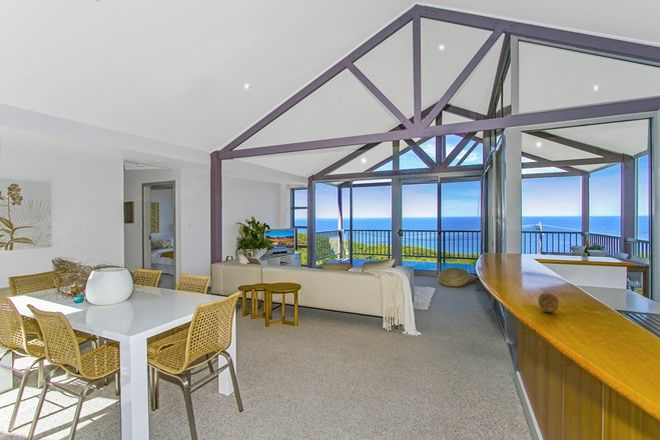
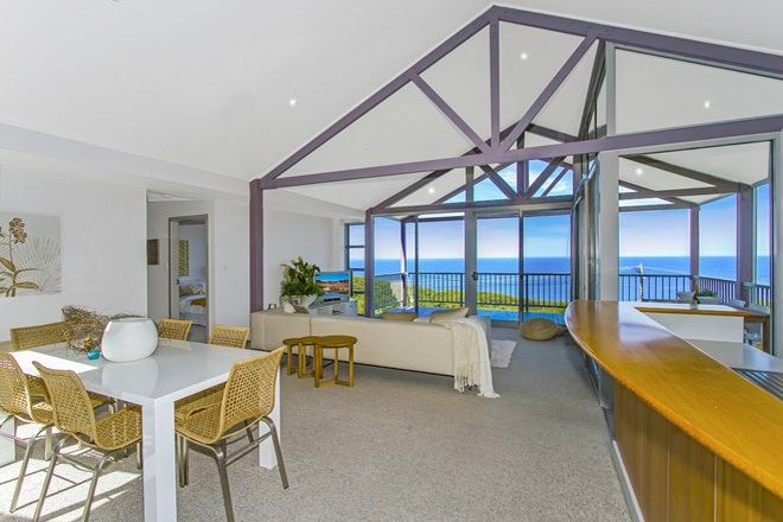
- fruit [537,292,560,313]
